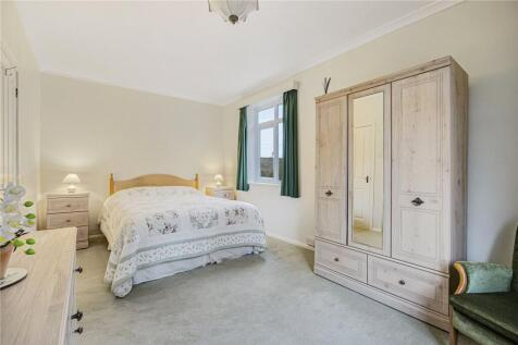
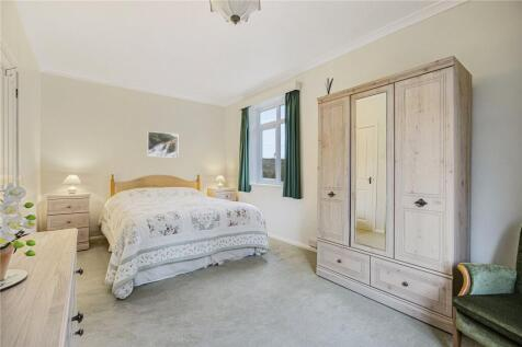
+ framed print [147,130,179,159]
